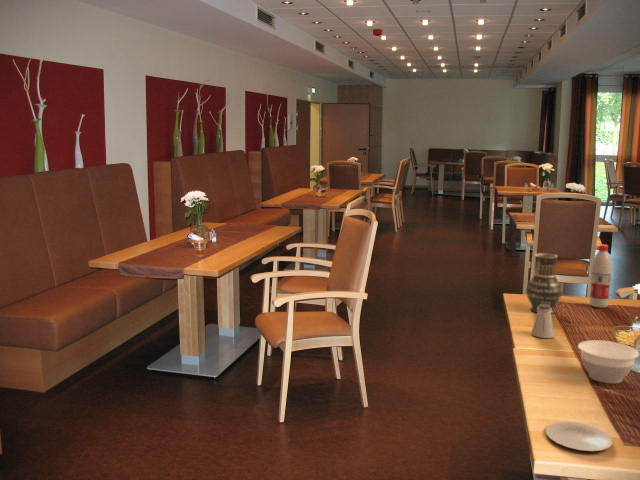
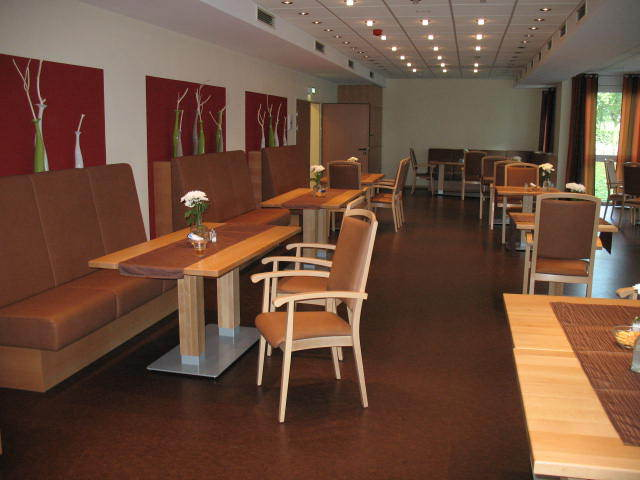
- bowl [577,339,640,384]
- plate [545,421,614,452]
- saltshaker [530,305,555,339]
- water bottle [588,243,612,309]
- vase [525,252,563,314]
